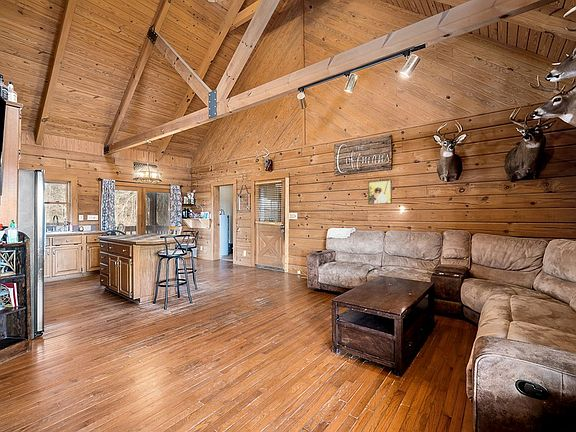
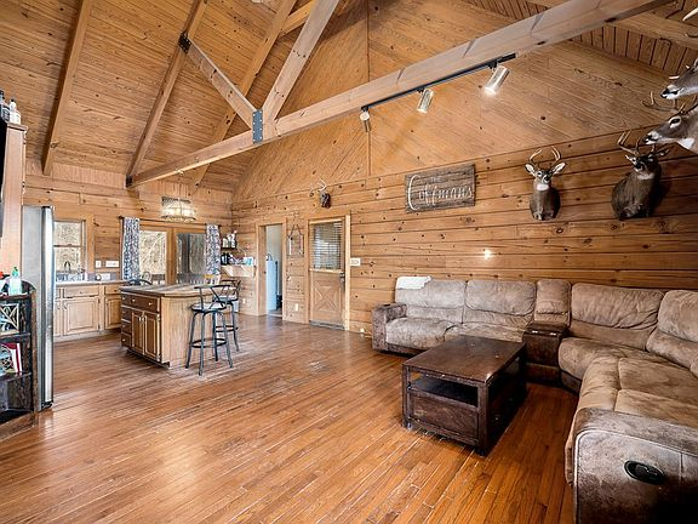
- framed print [367,179,393,205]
